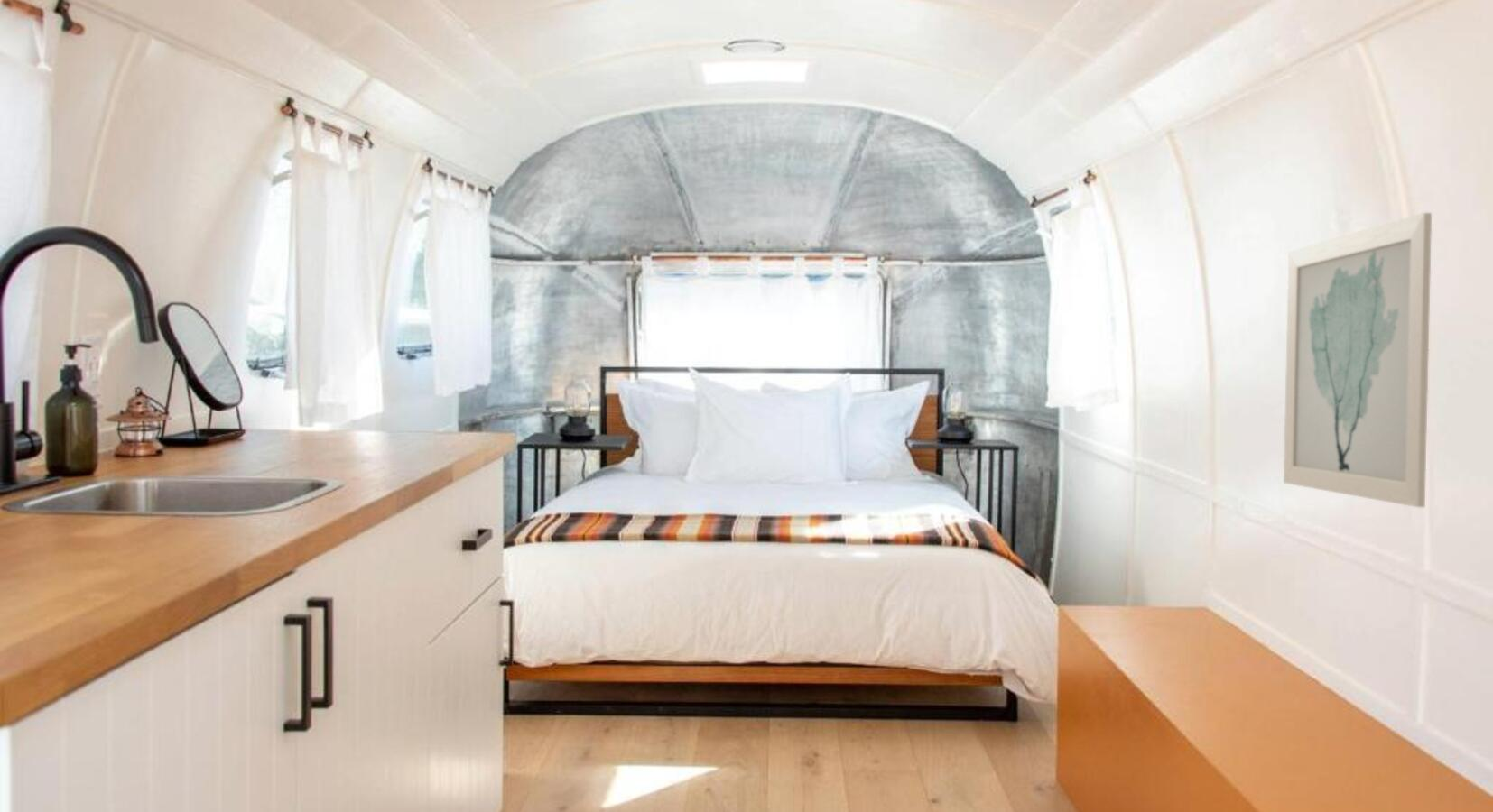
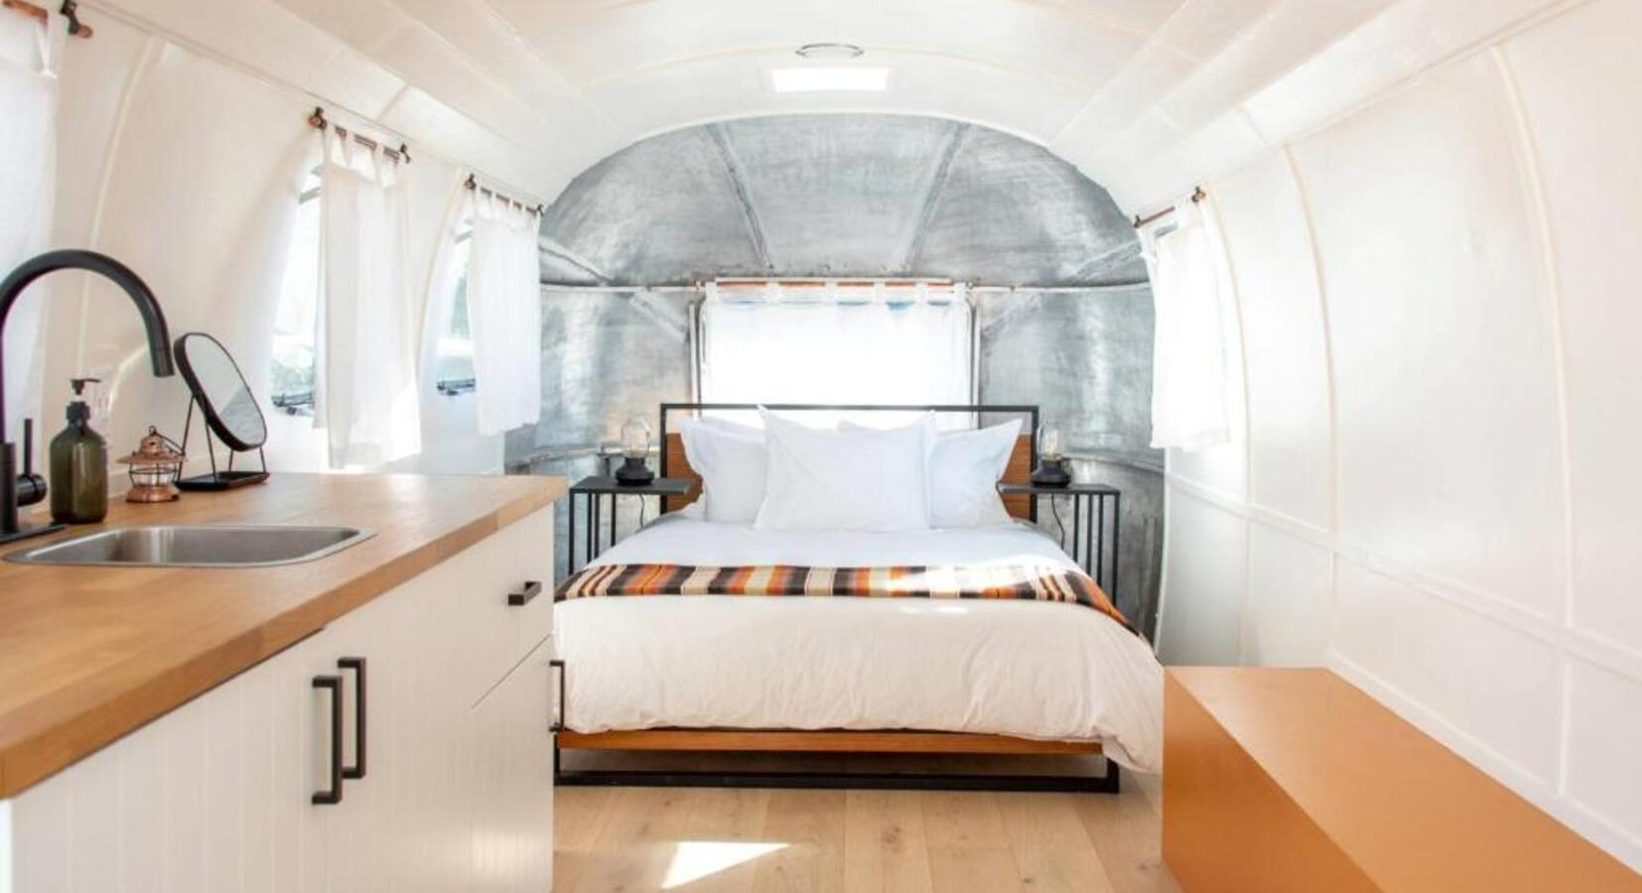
- wall art [1283,212,1433,508]
